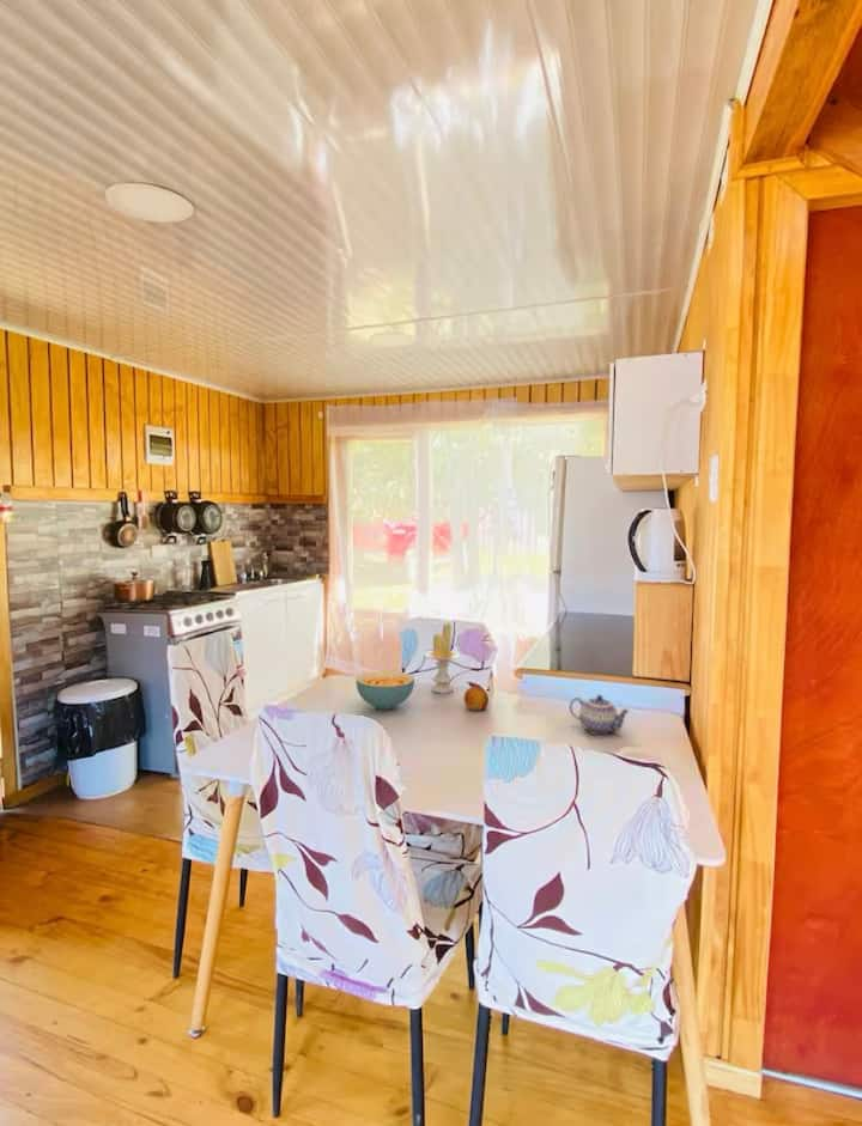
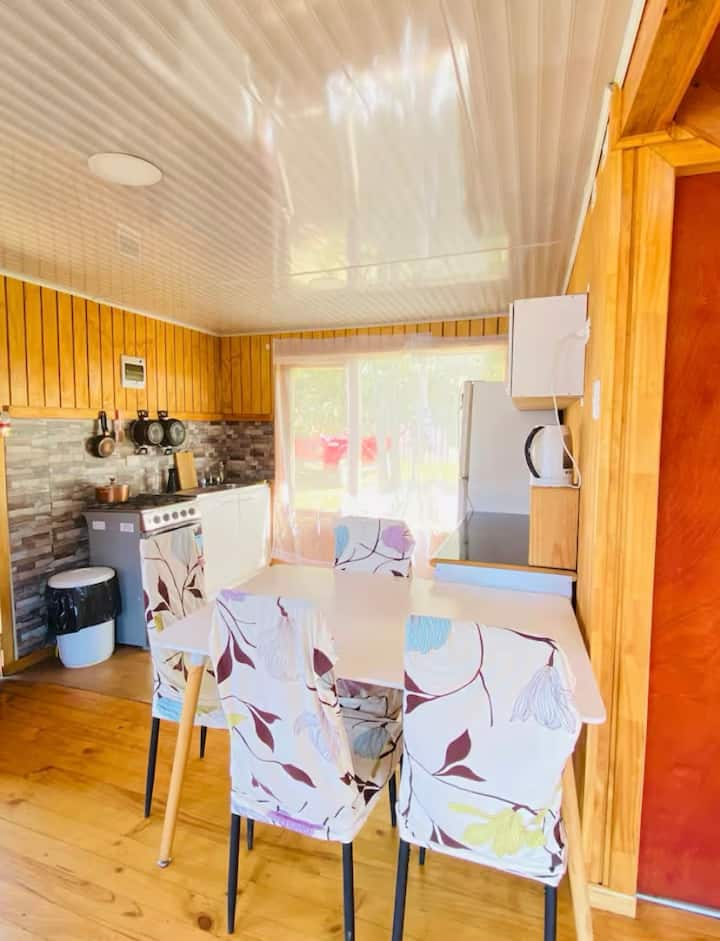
- cereal bowl [354,670,415,711]
- teapot [569,694,631,736]
- fruit [463,684,490,712]
- candle [425,622,462,695]
